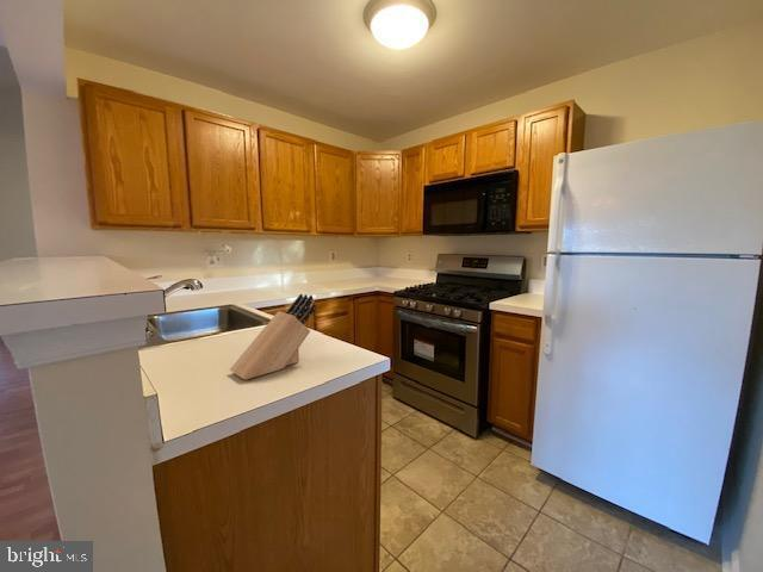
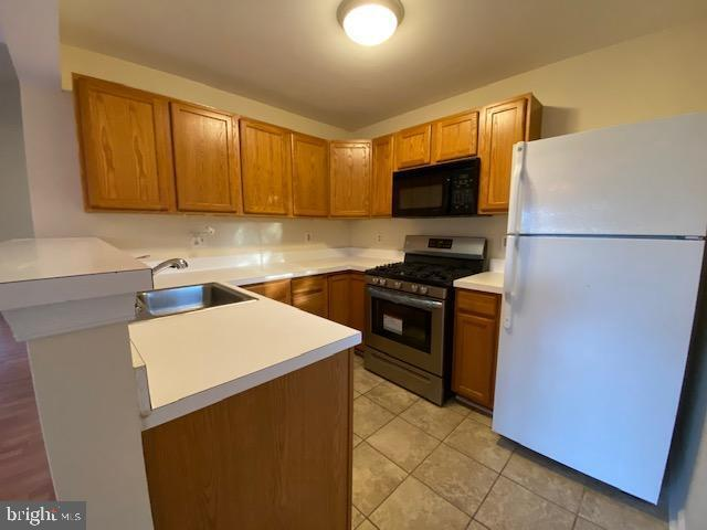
- knife block [229,293,317,381]
